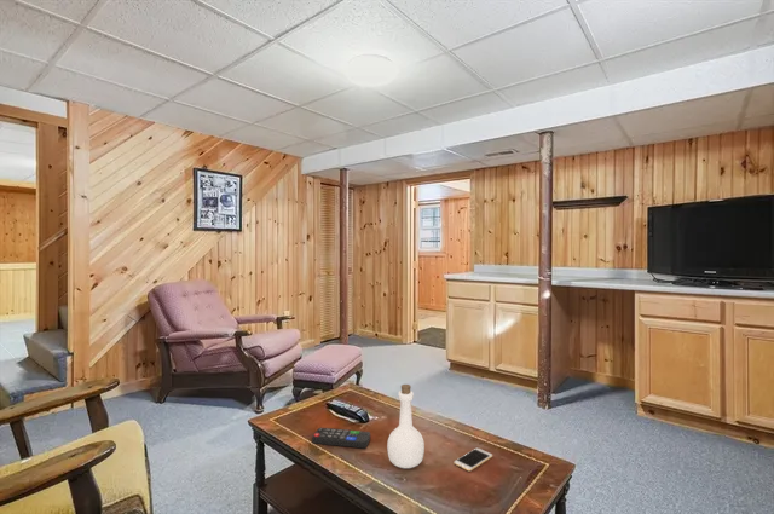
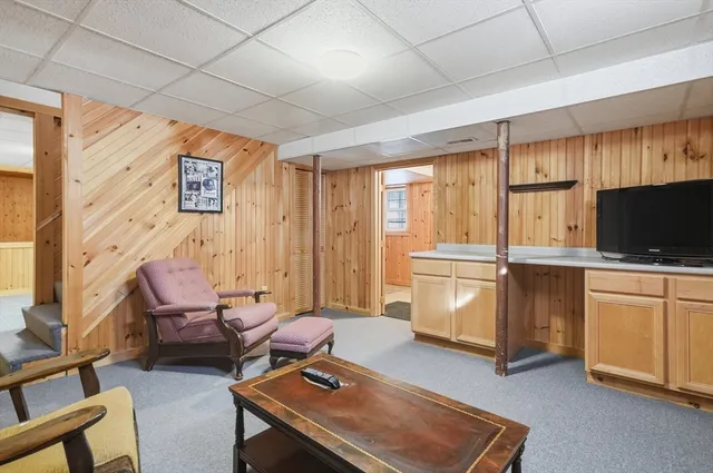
- remote control [311,427,371,449]
- smartphone [452,447,493,472]
- bottle [386,383,426,469]
